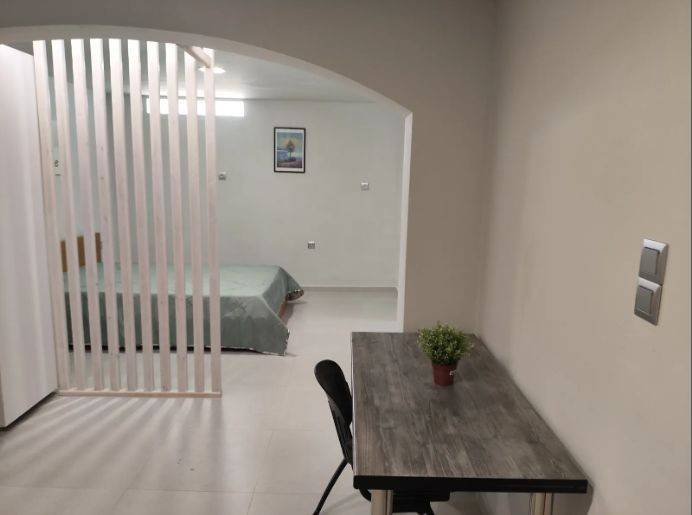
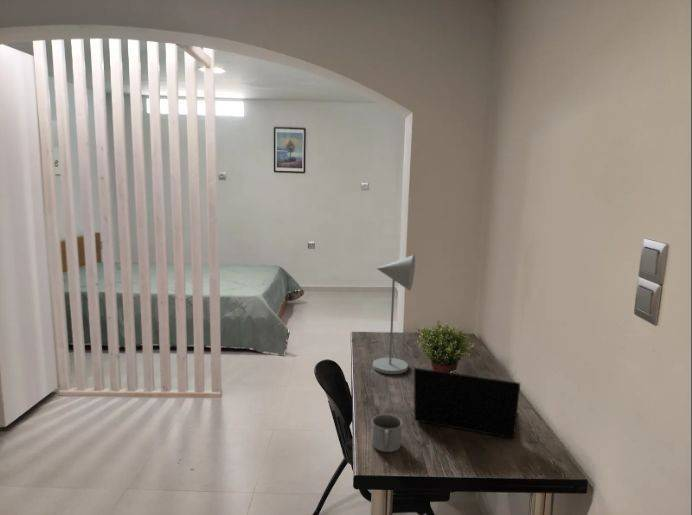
+ desk lamp [372,254,416,375]
+ mug [371,413,404,453]
+ laptop [413,367,521,439]
